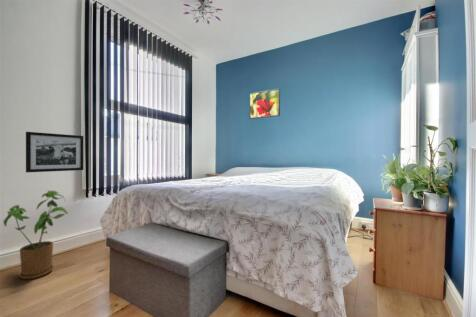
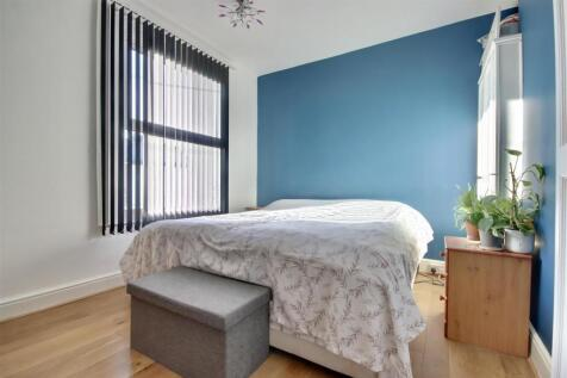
- house plant [2,190,69,280]
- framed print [249,87,281,120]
- picture frame [25,131,84,173]
